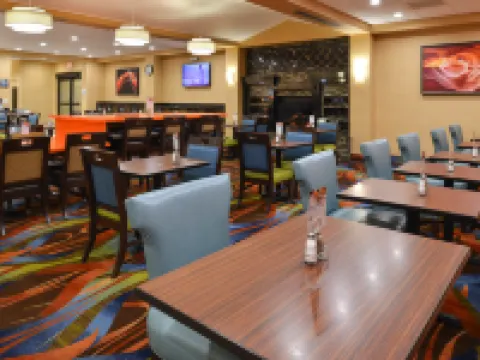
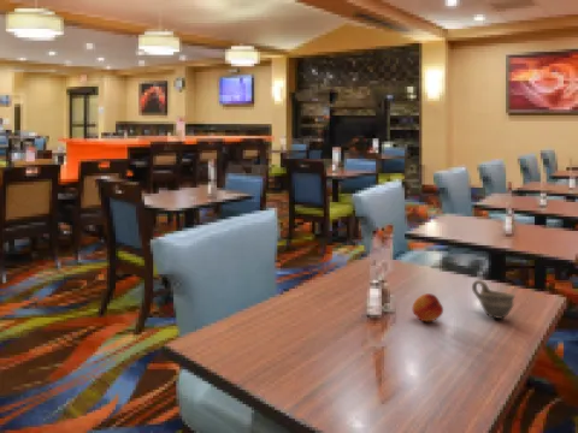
+ fruit [411,292,444,322]
+ cup [471,279,517,320]
